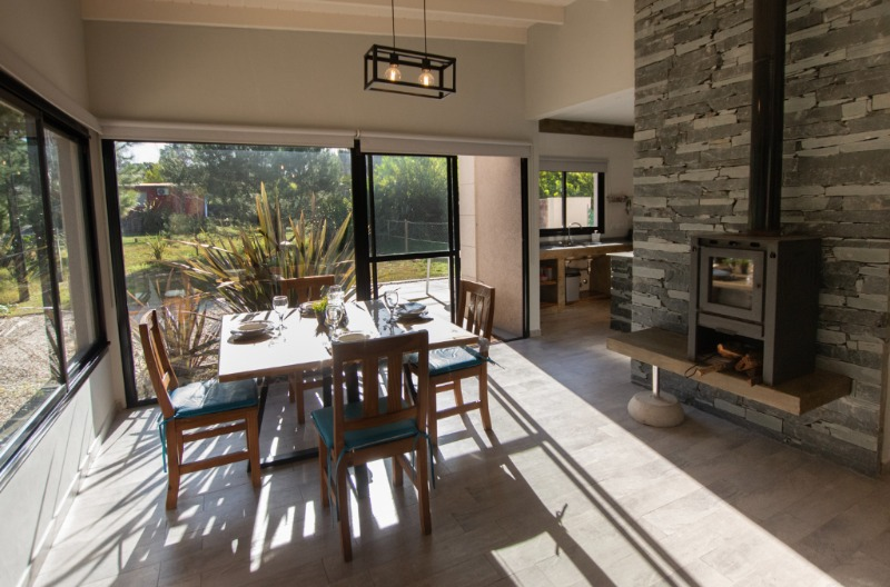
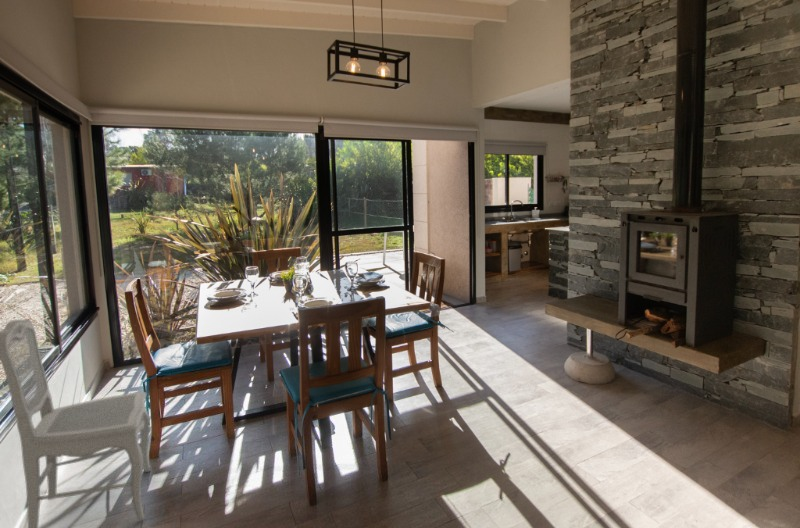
+ dining chair [0,318,151,528]
